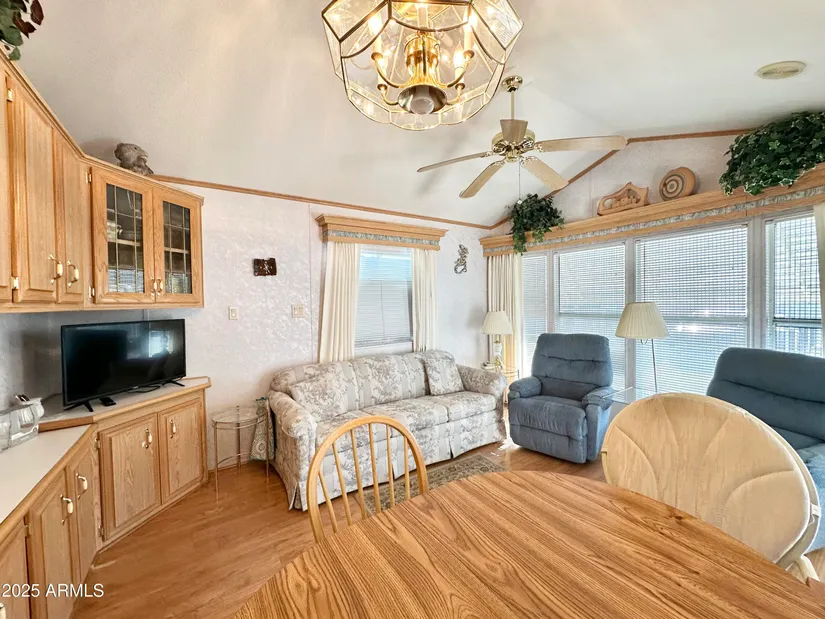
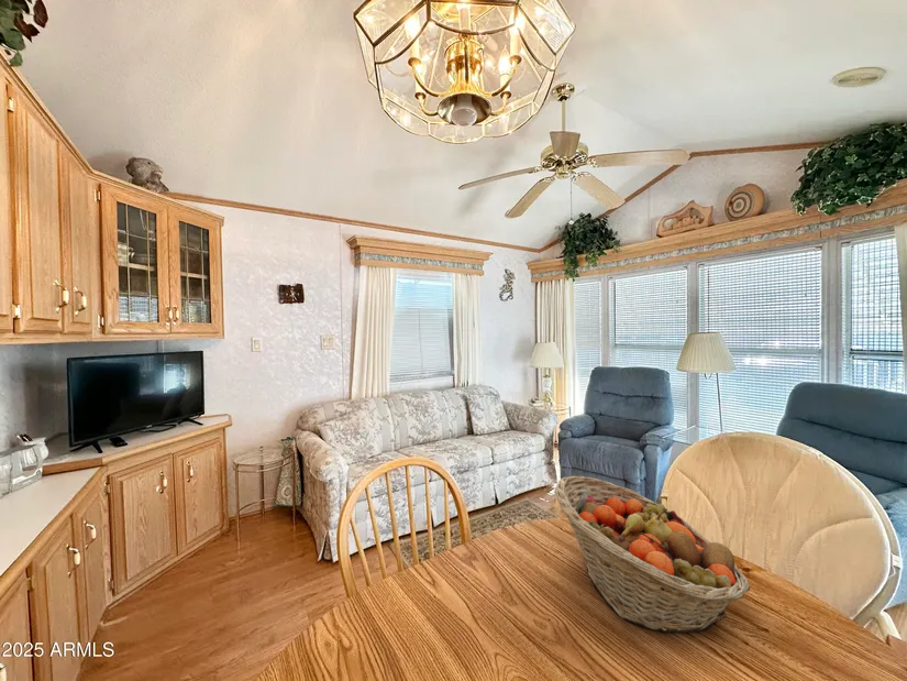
+ fruit basket [553,475,751,634]
